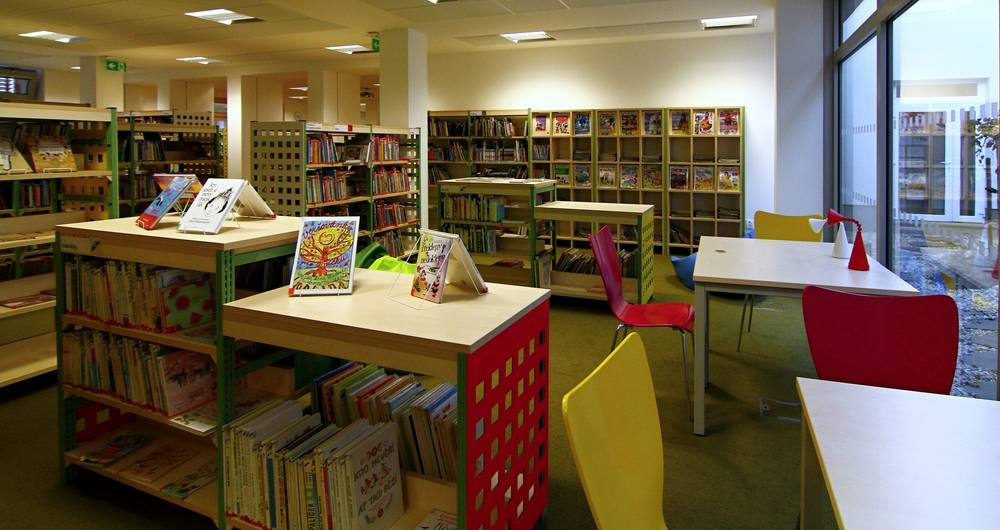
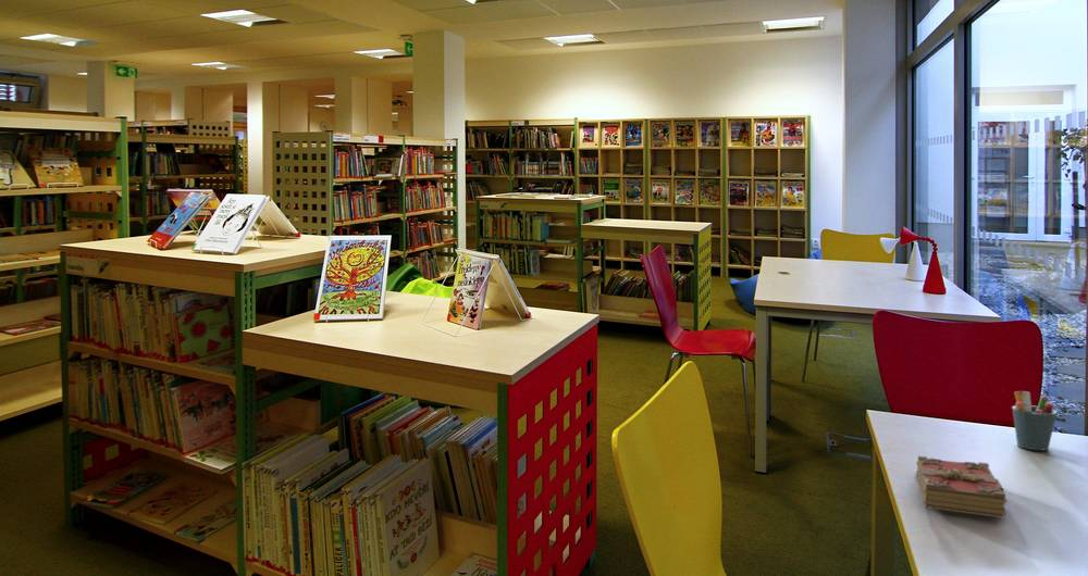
+ pen holder [1011,390,1058,451]
+ book [915,454,1007,519]
